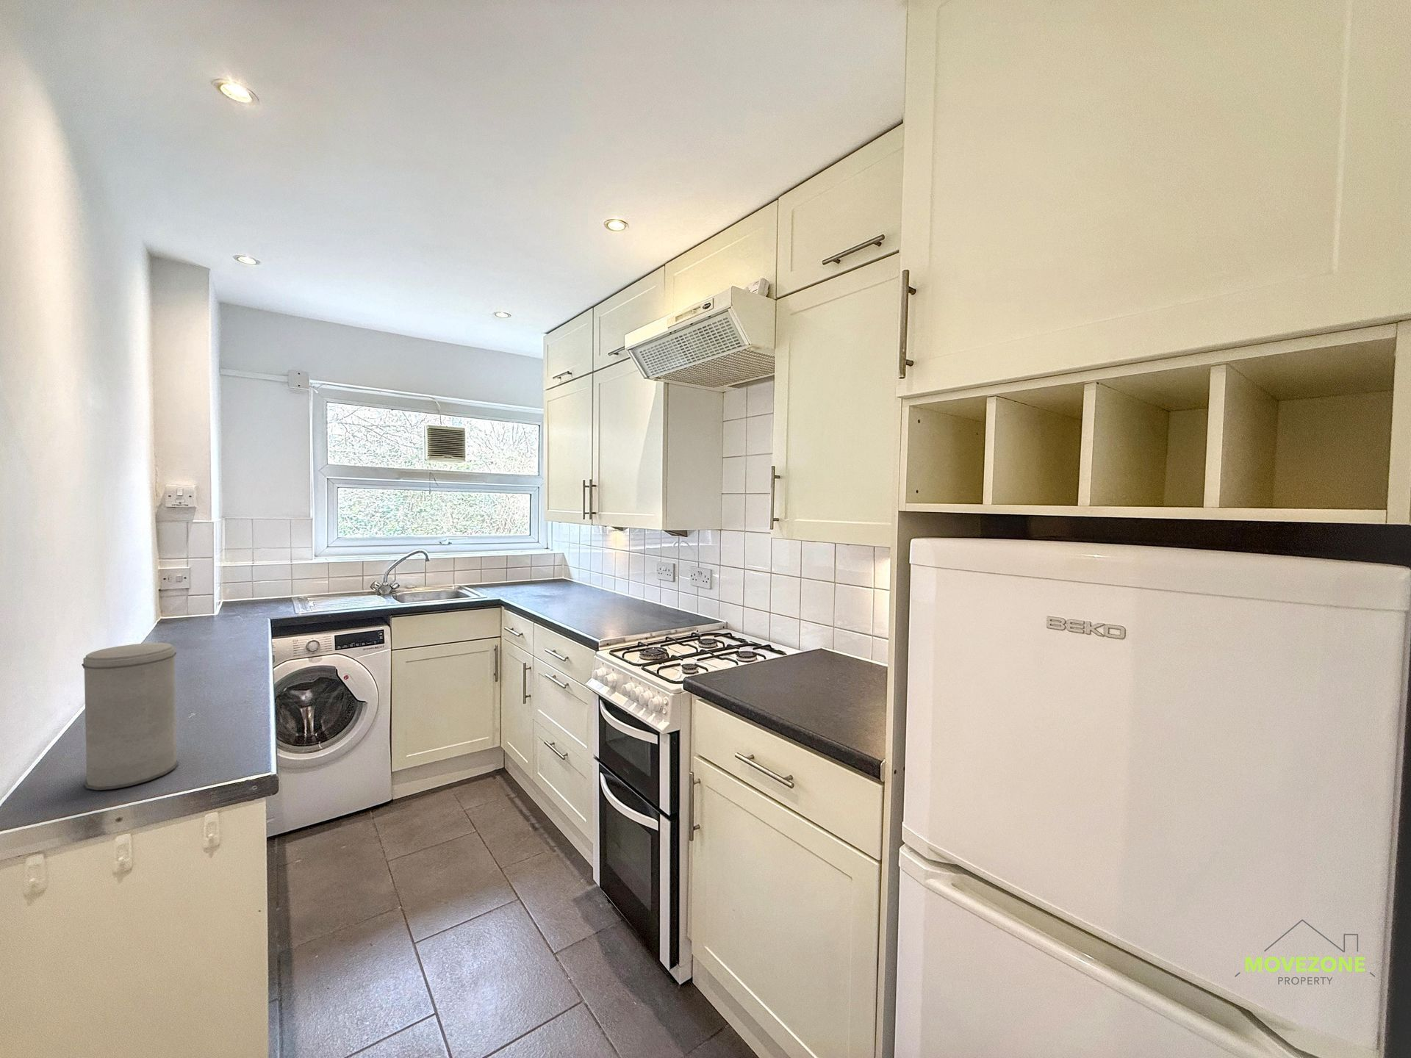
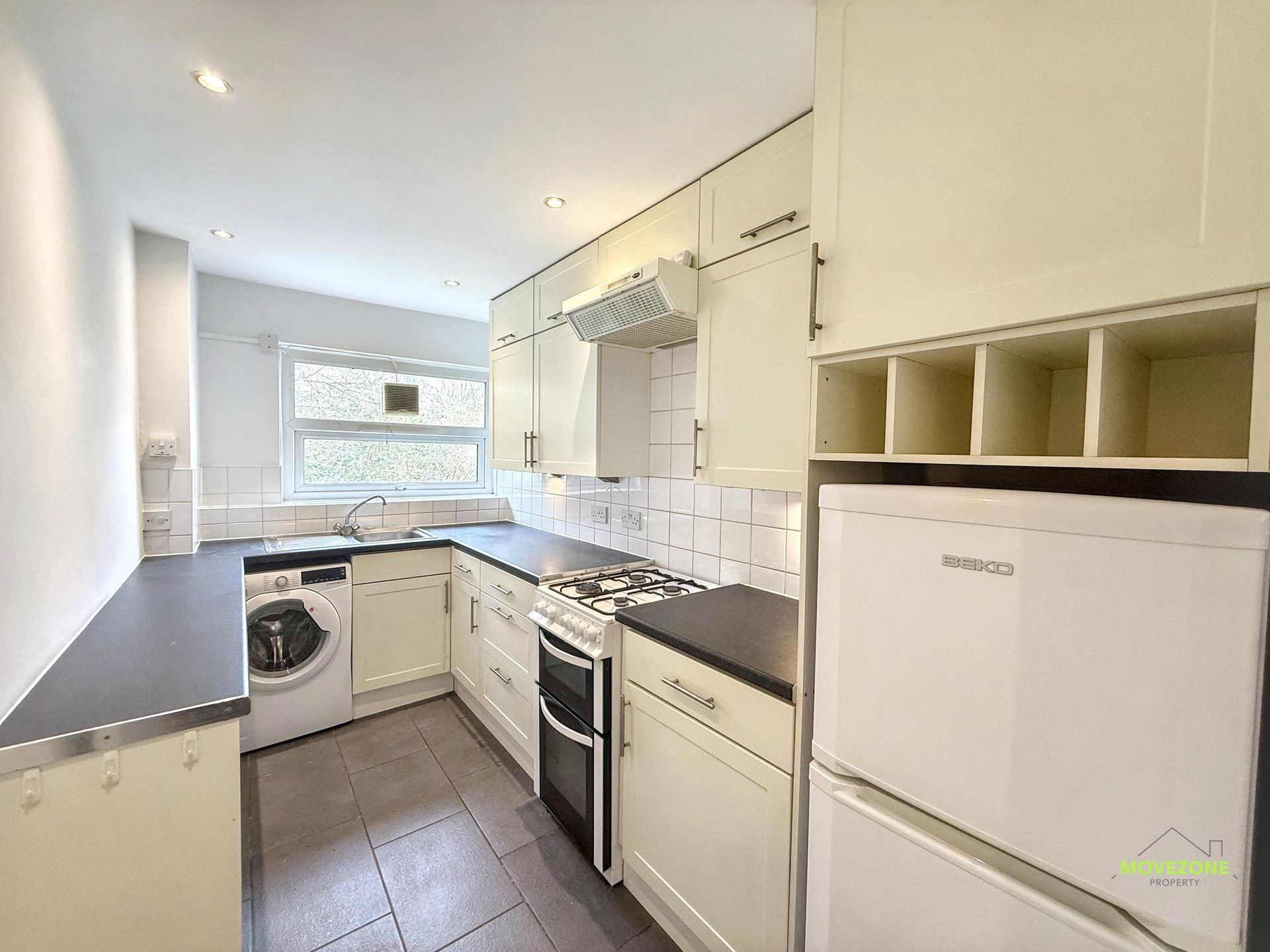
- canister [81,642,179,790]
